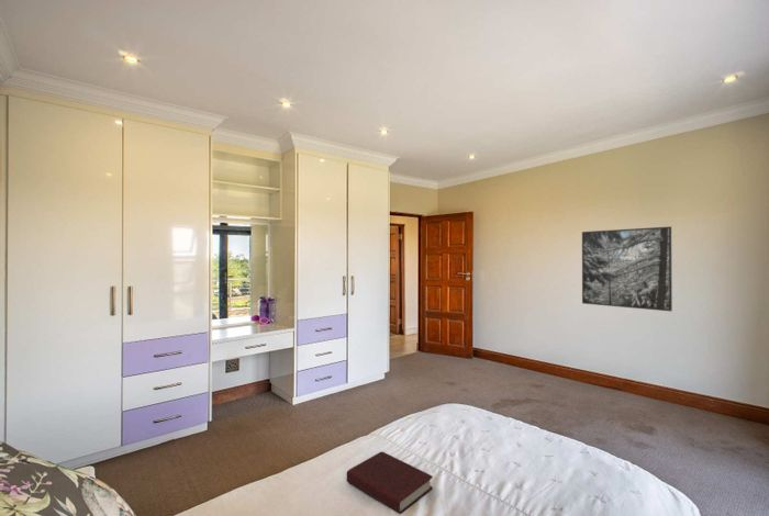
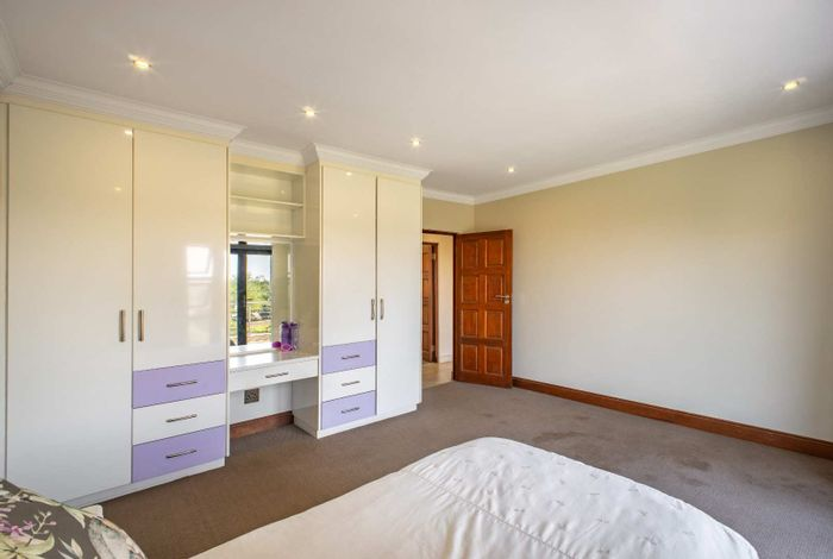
- book [346,450,434,515]
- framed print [581,225,673,313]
